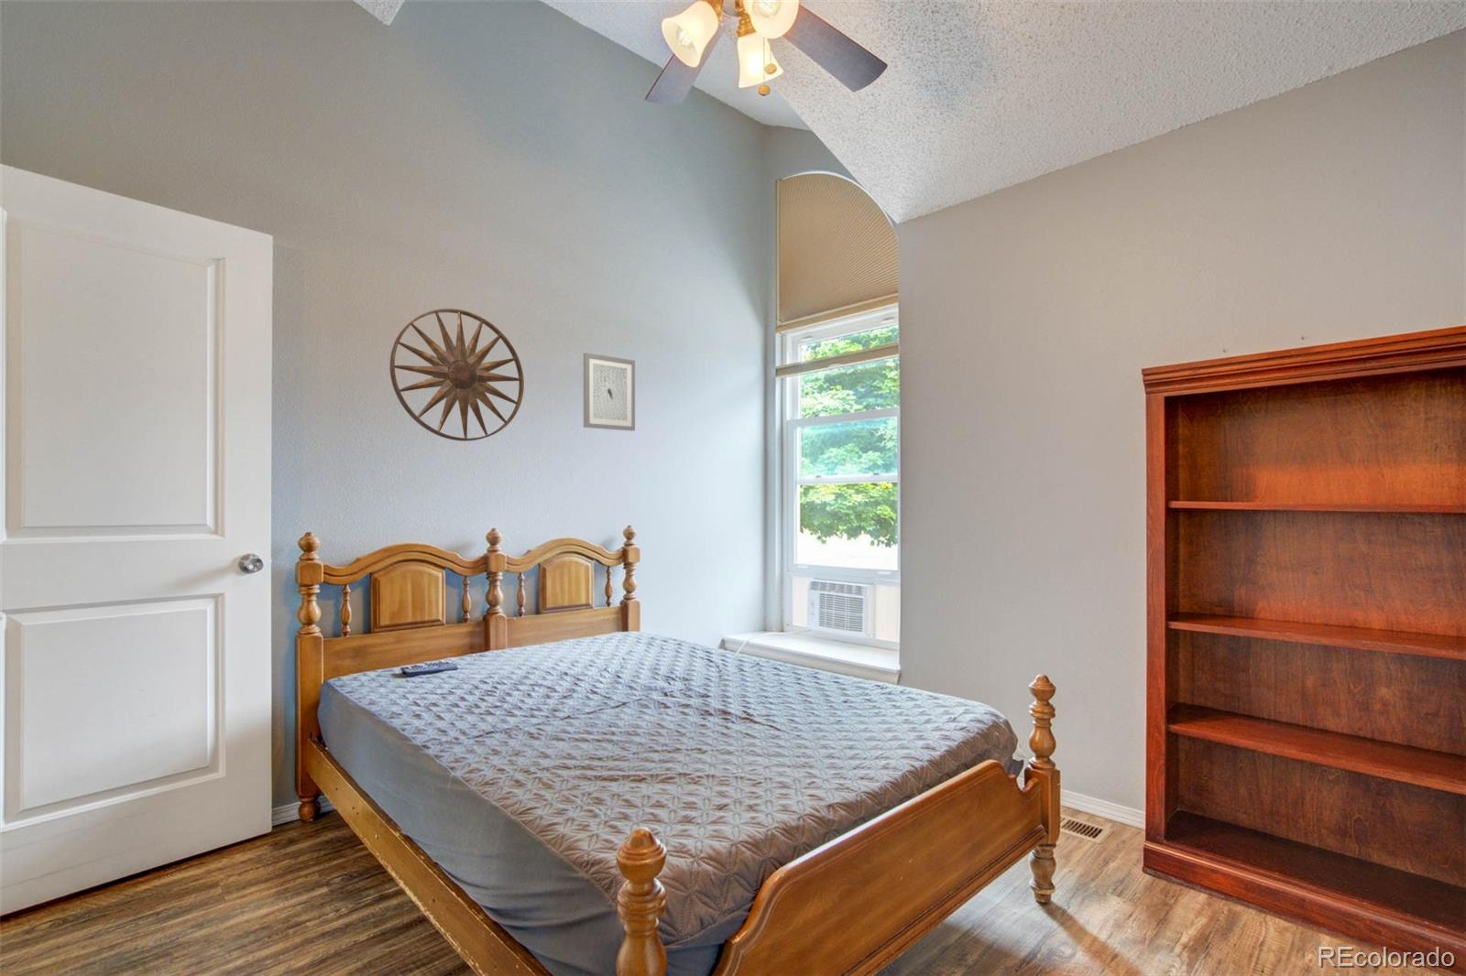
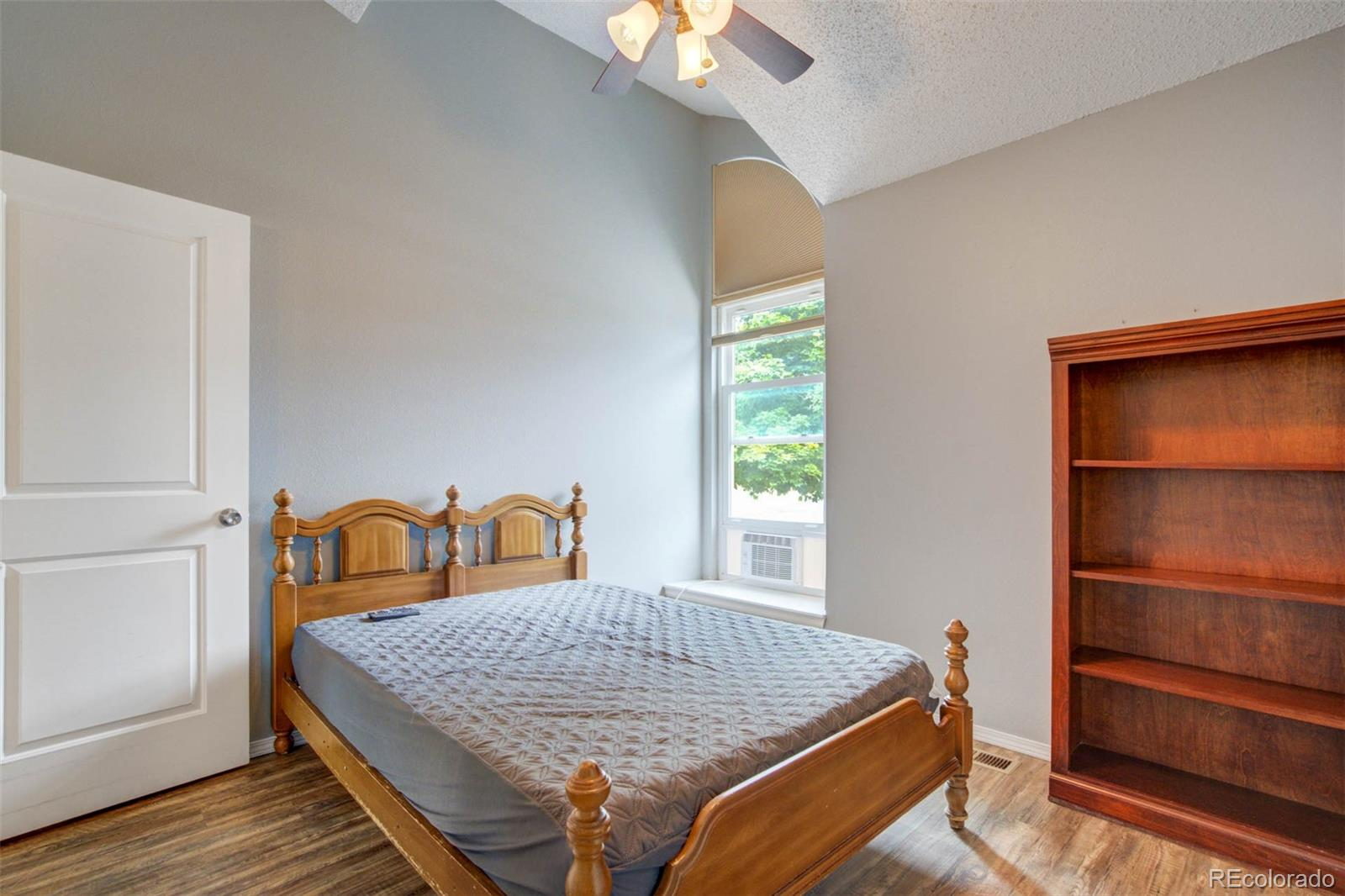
- wall art [583,352,635,432]
- wall art [388,307,525,442]
